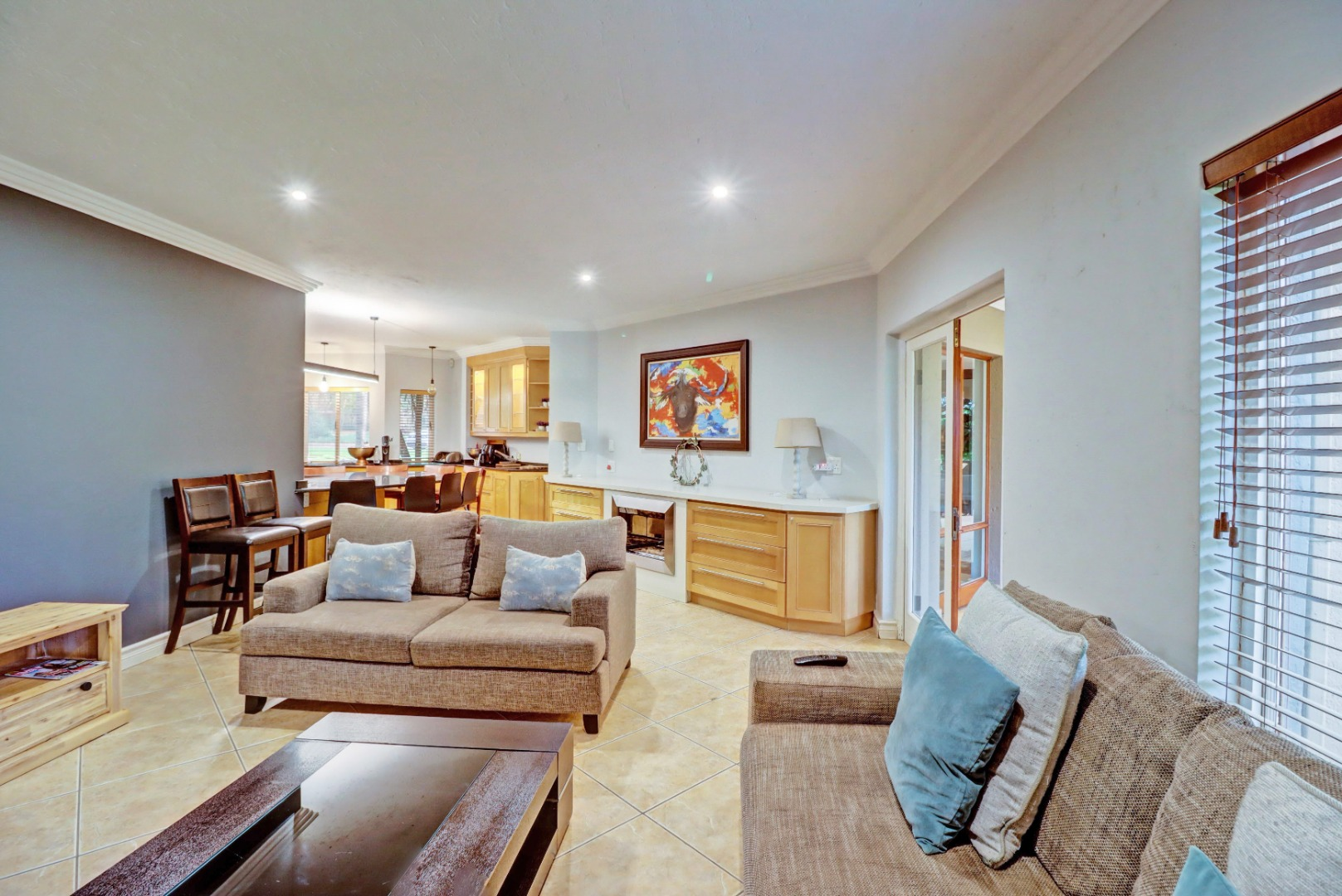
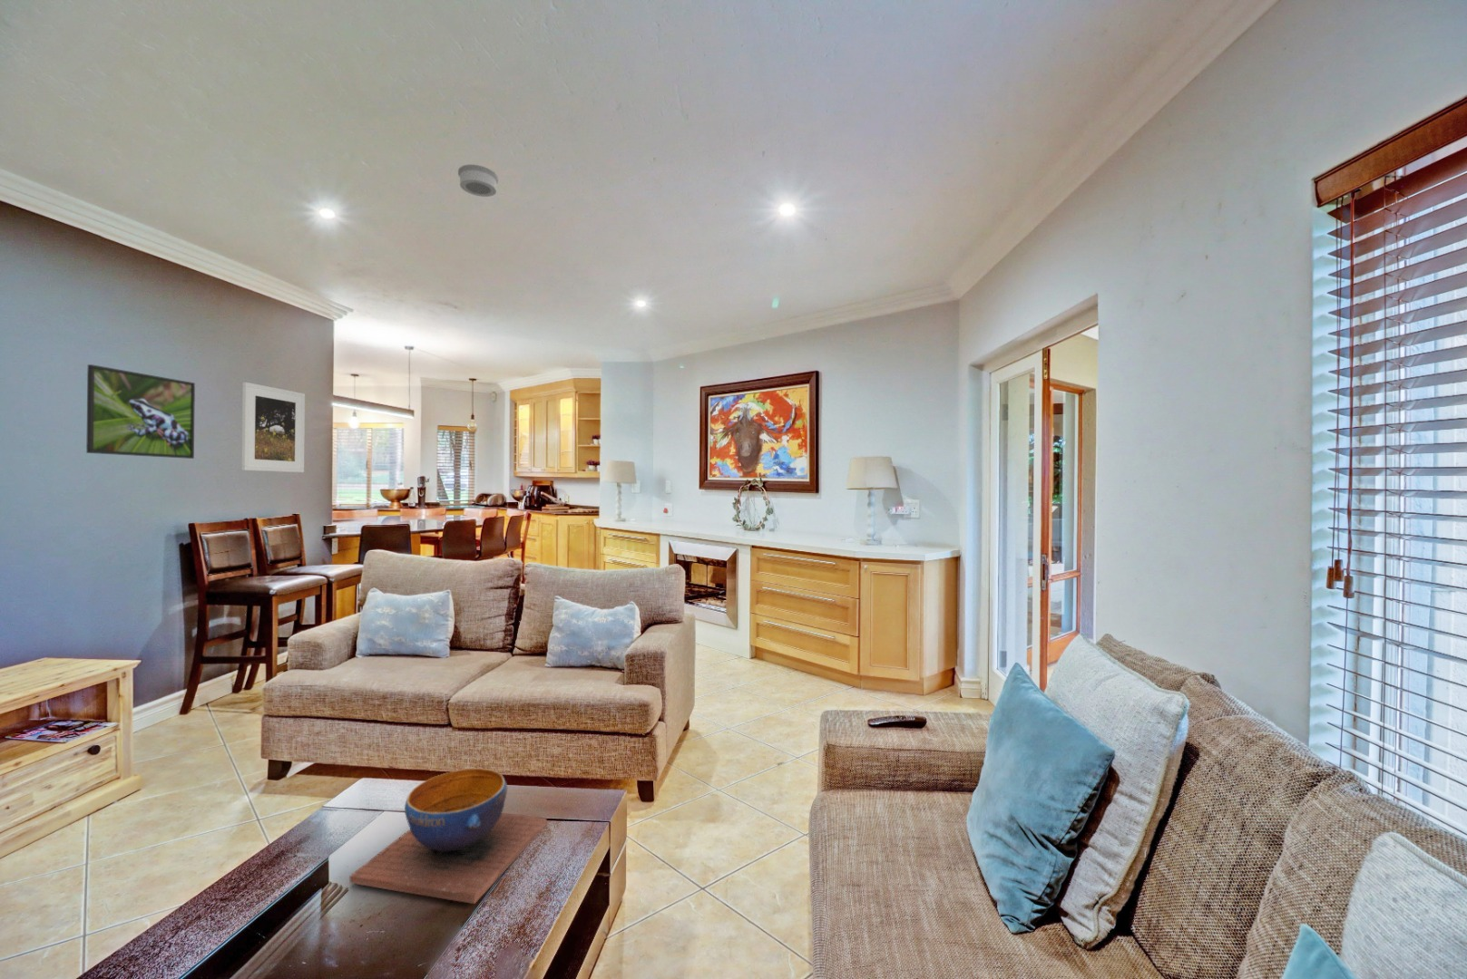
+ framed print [85,364,196,460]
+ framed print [240,381,306,473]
+ decorative bowl [349,768,547,905]
+ smoke detector [457,163,498,198]
